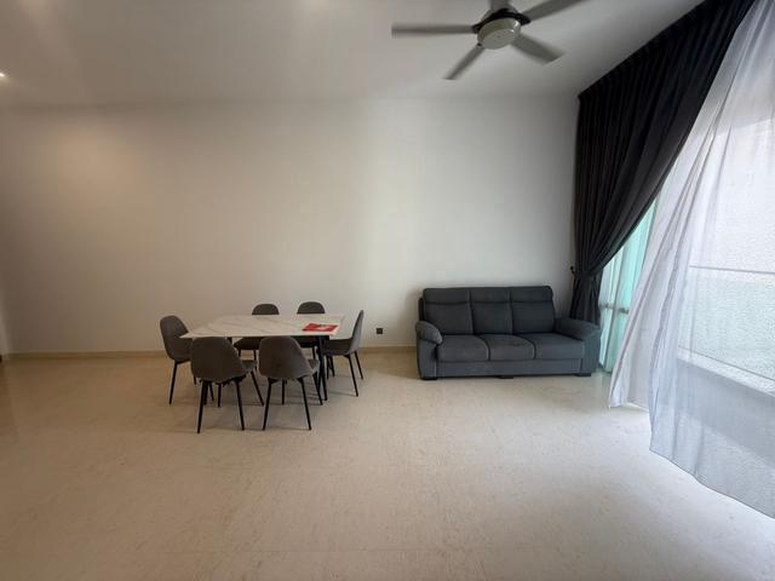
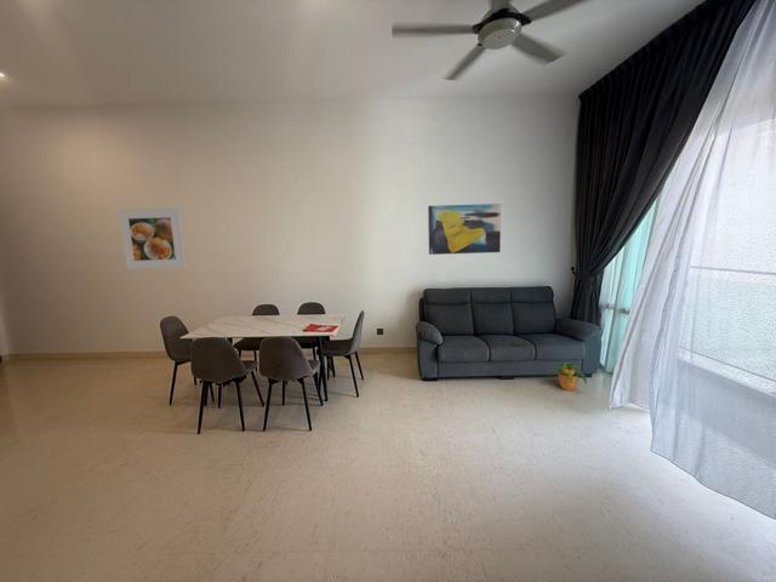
+ potted plant [548,361,588,392]
+ wall art [427,202,502,256]
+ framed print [118,207,187,270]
